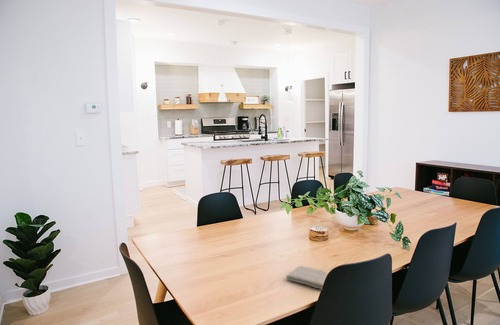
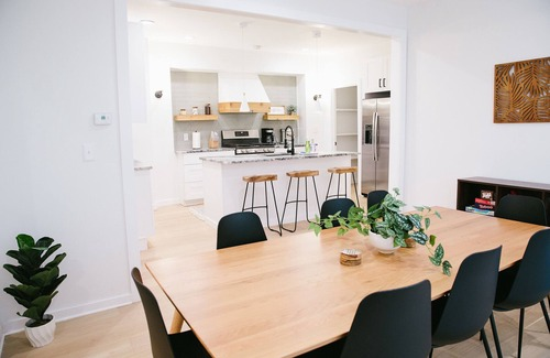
- washcloth [285,265,329,290]
